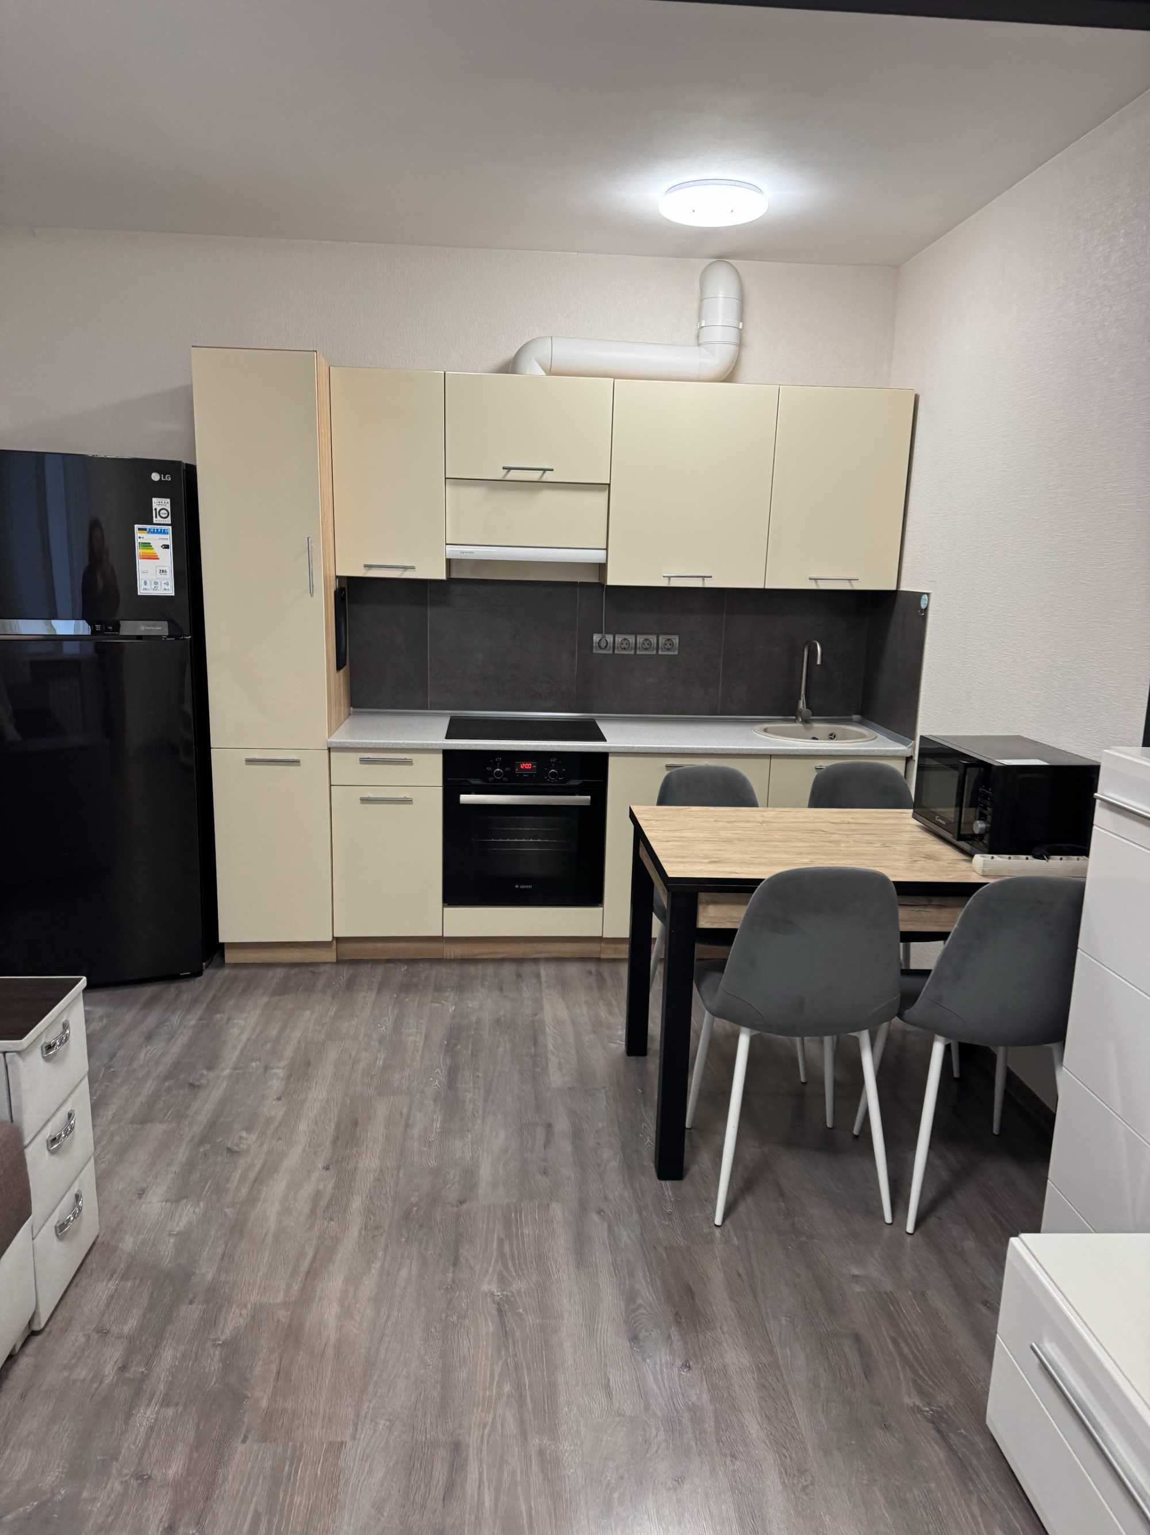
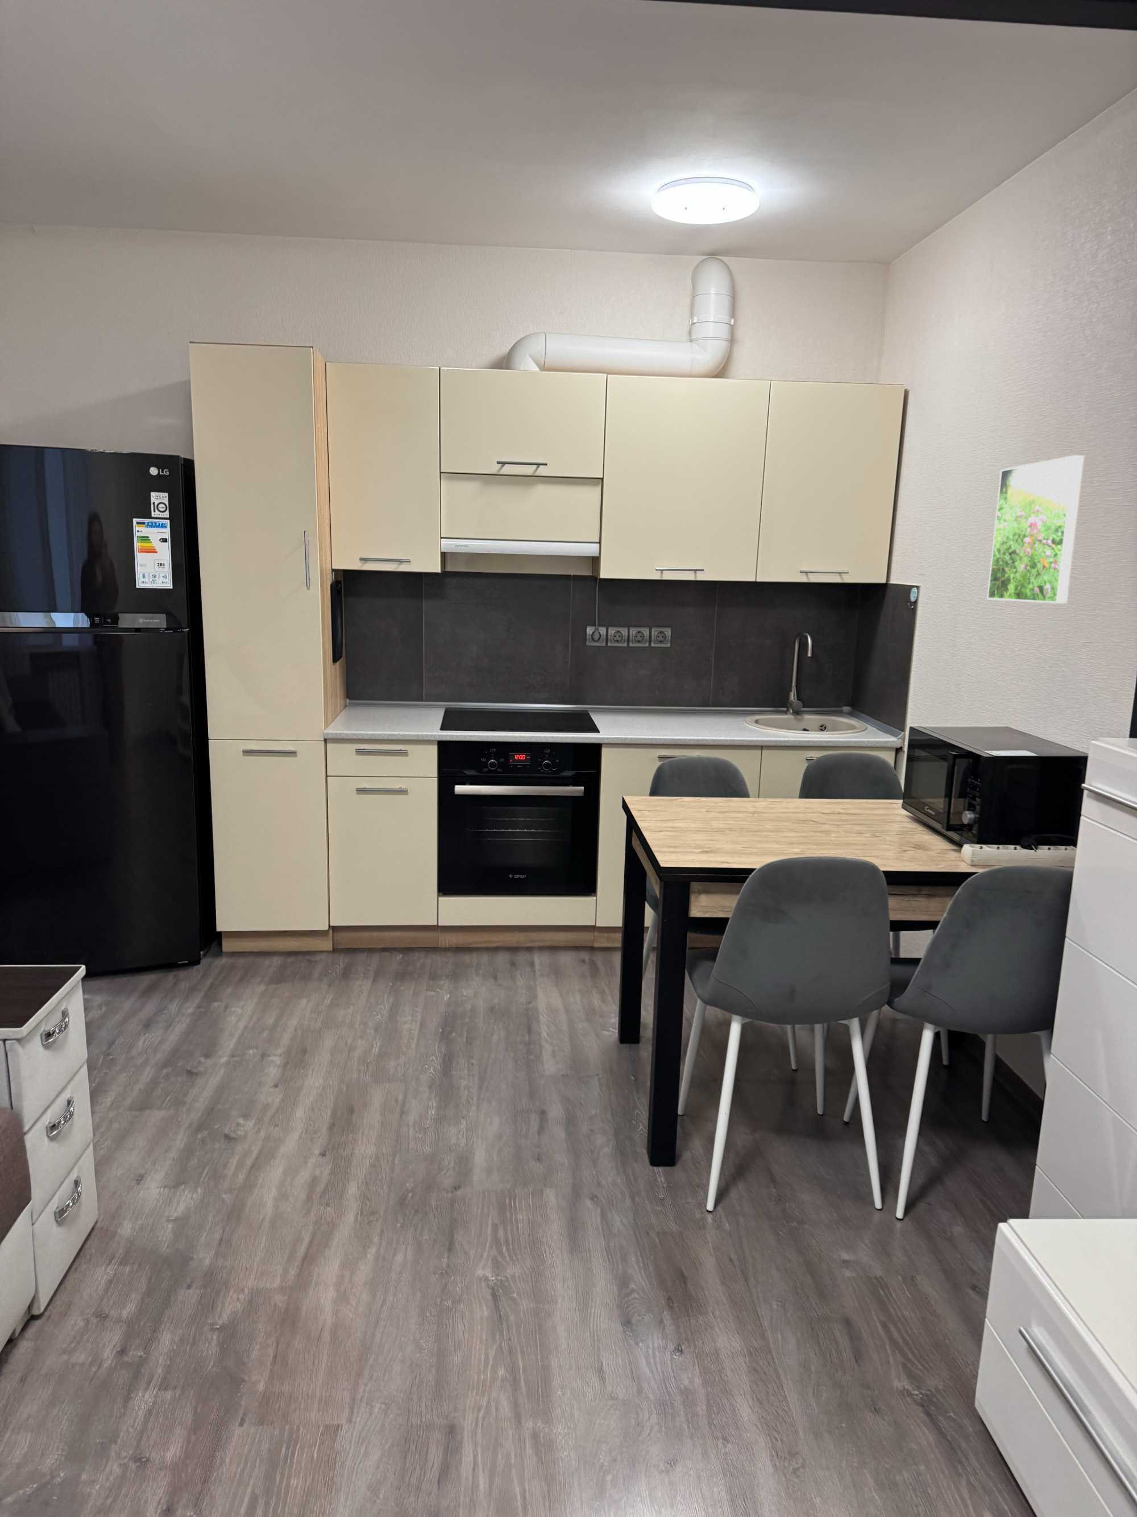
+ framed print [987,454,1086,604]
